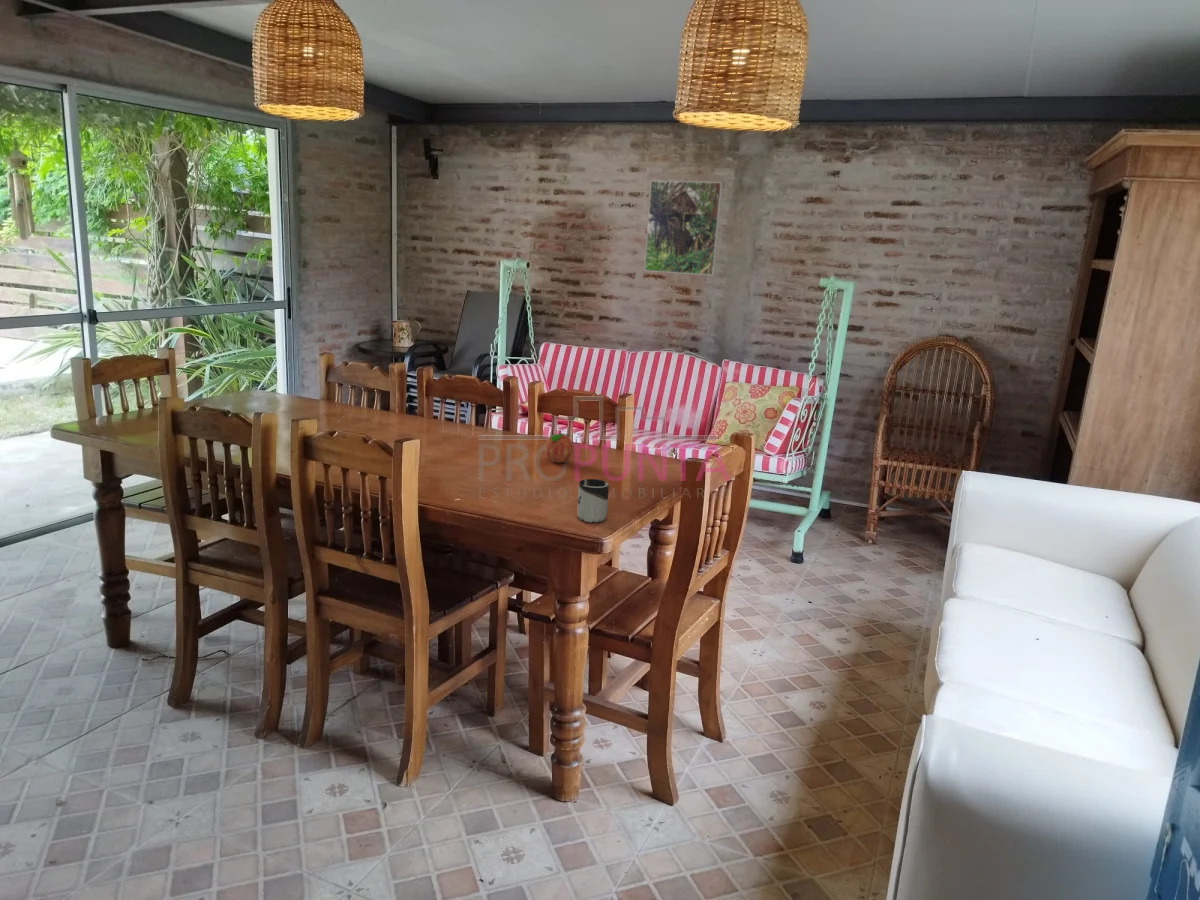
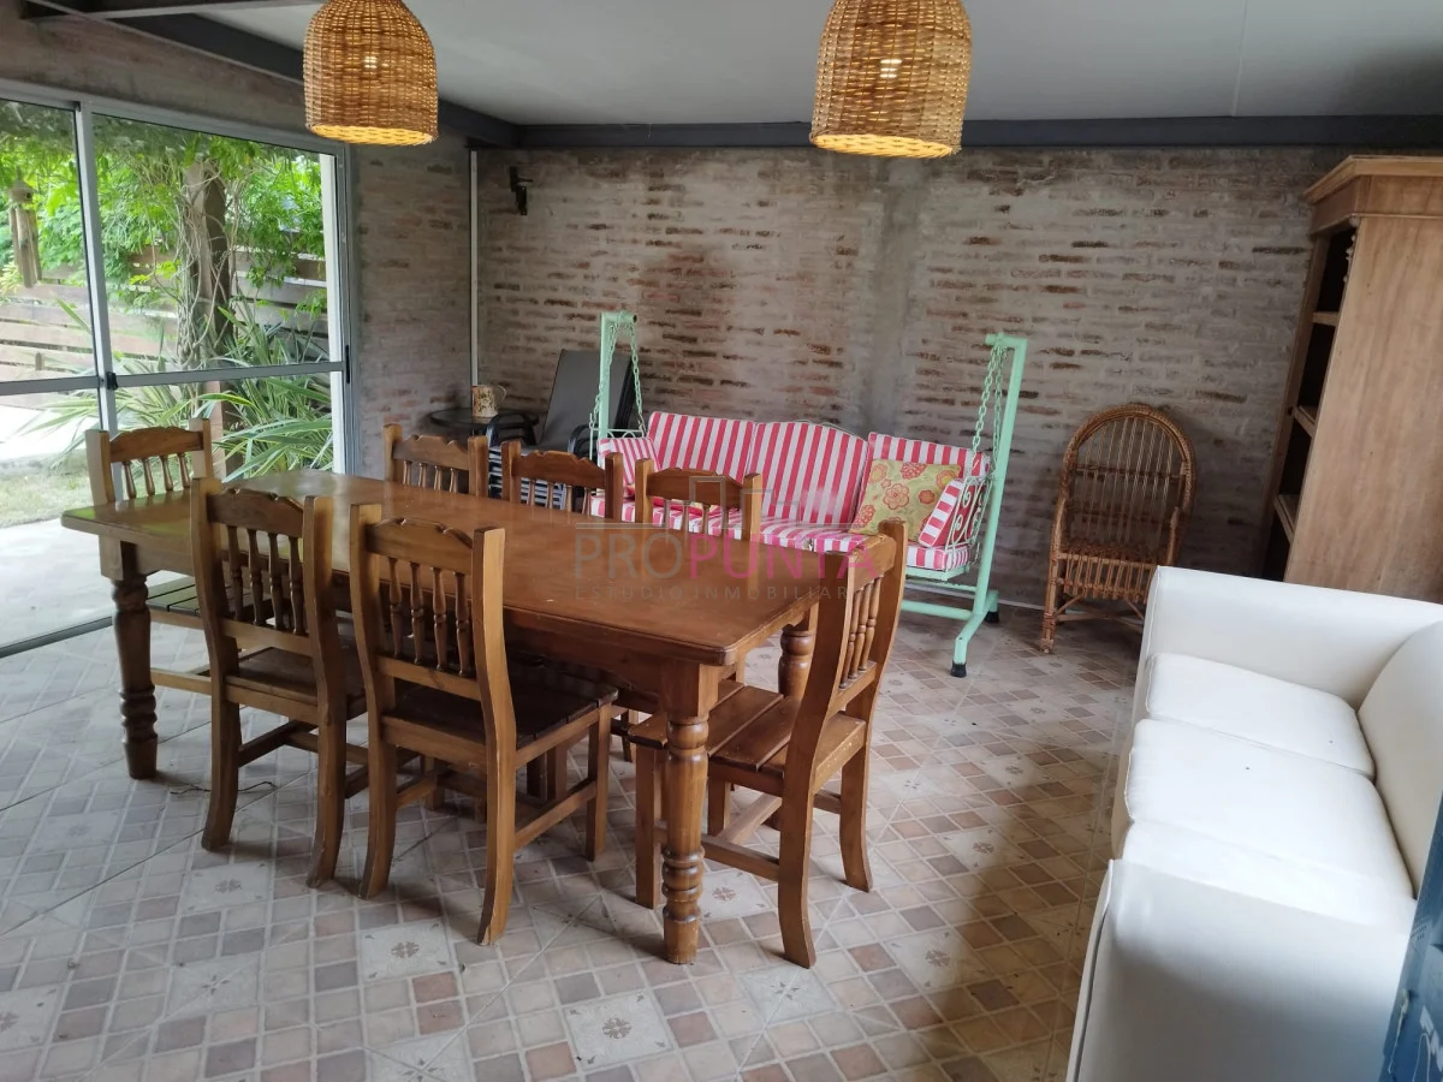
- cup [576,478,610,523]
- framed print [643,180,724,277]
- fruit [544,429,574,464]
